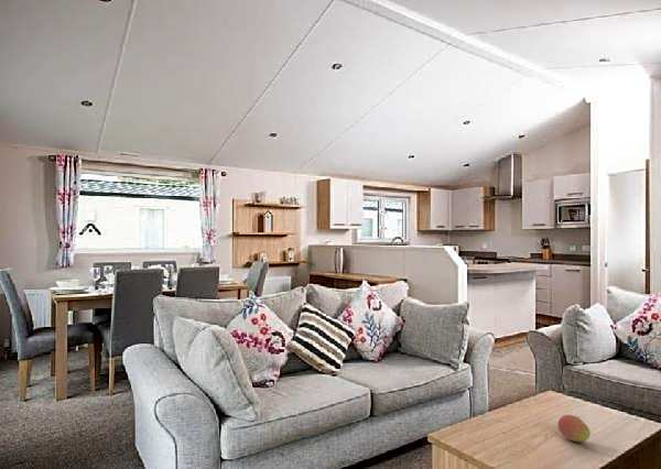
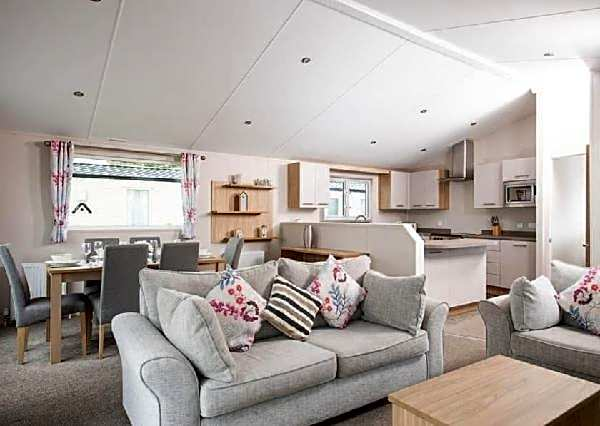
- fruit [556,414,592,443]
